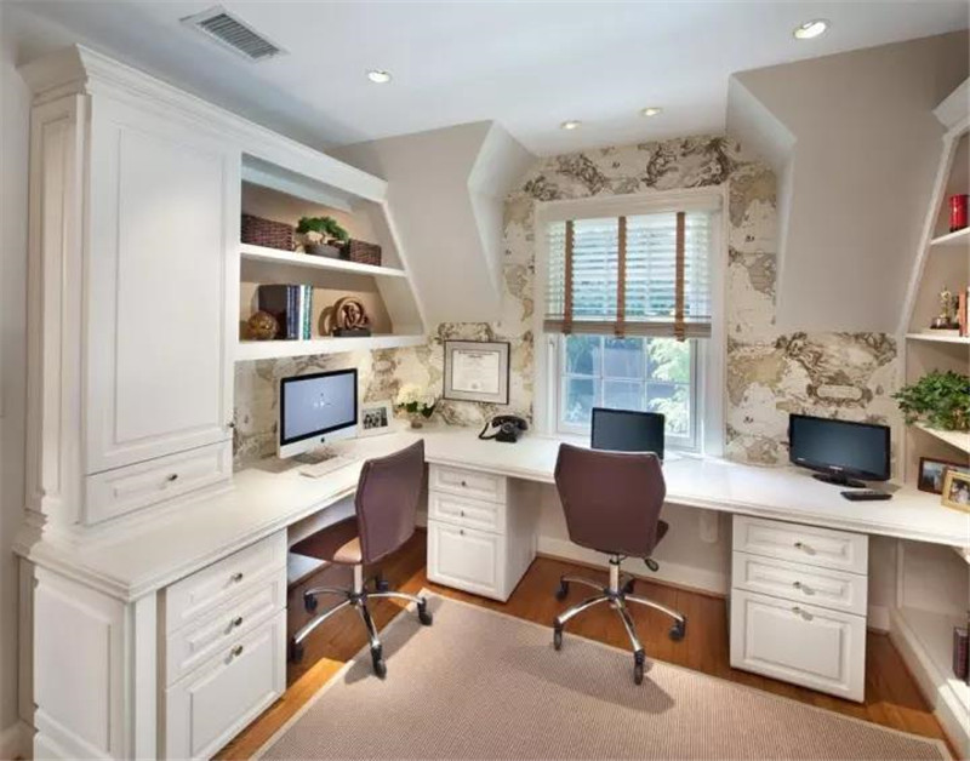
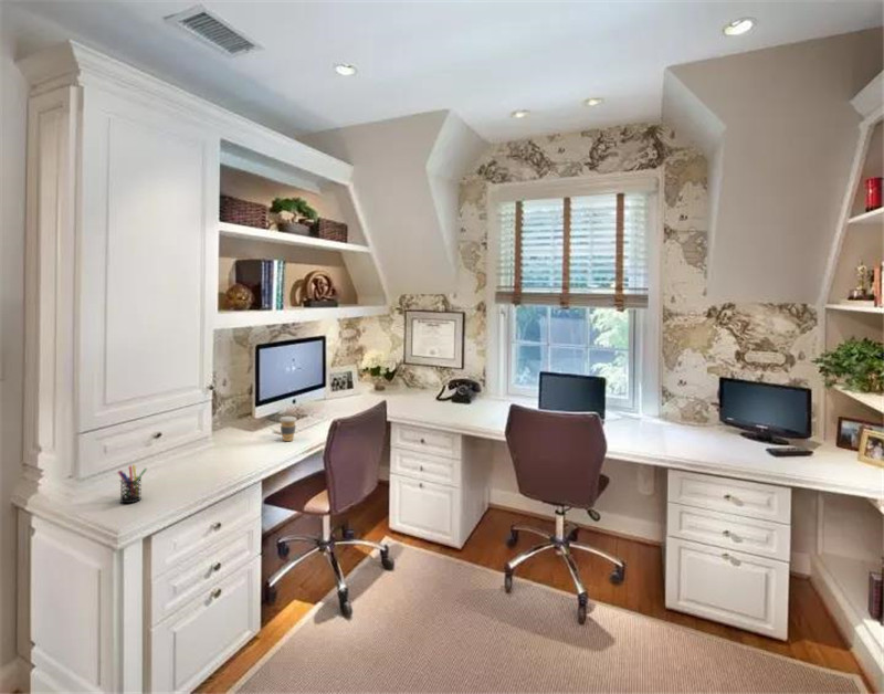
+ pen holder [117,463,148,504]
+ coffee cup [278,416,298,442]
